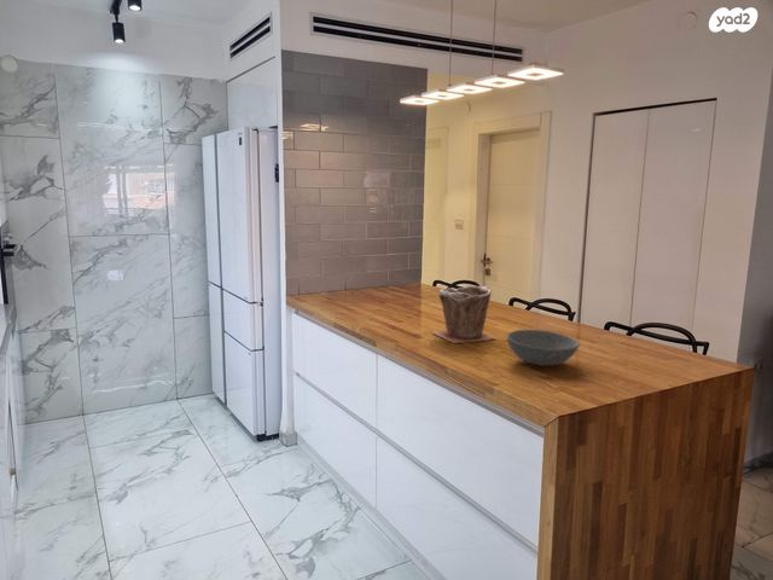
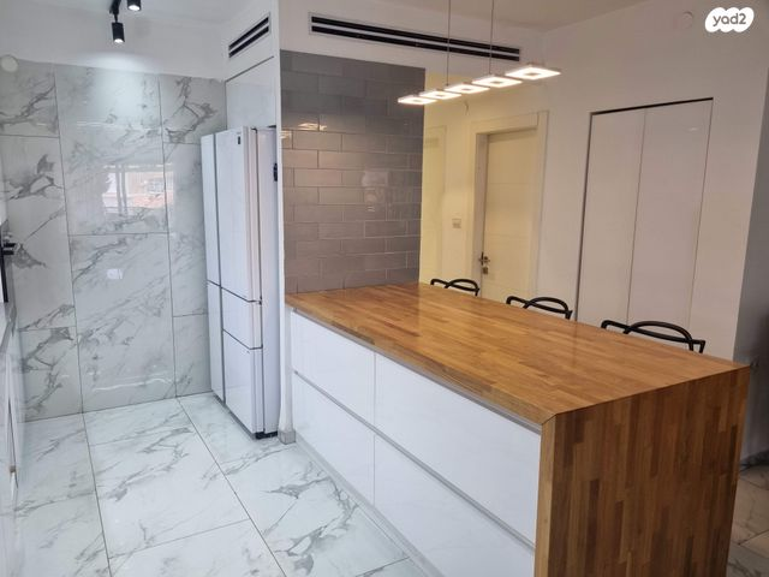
- plant pot [431,285,496,344]
- bowl [506,329,580,367]
